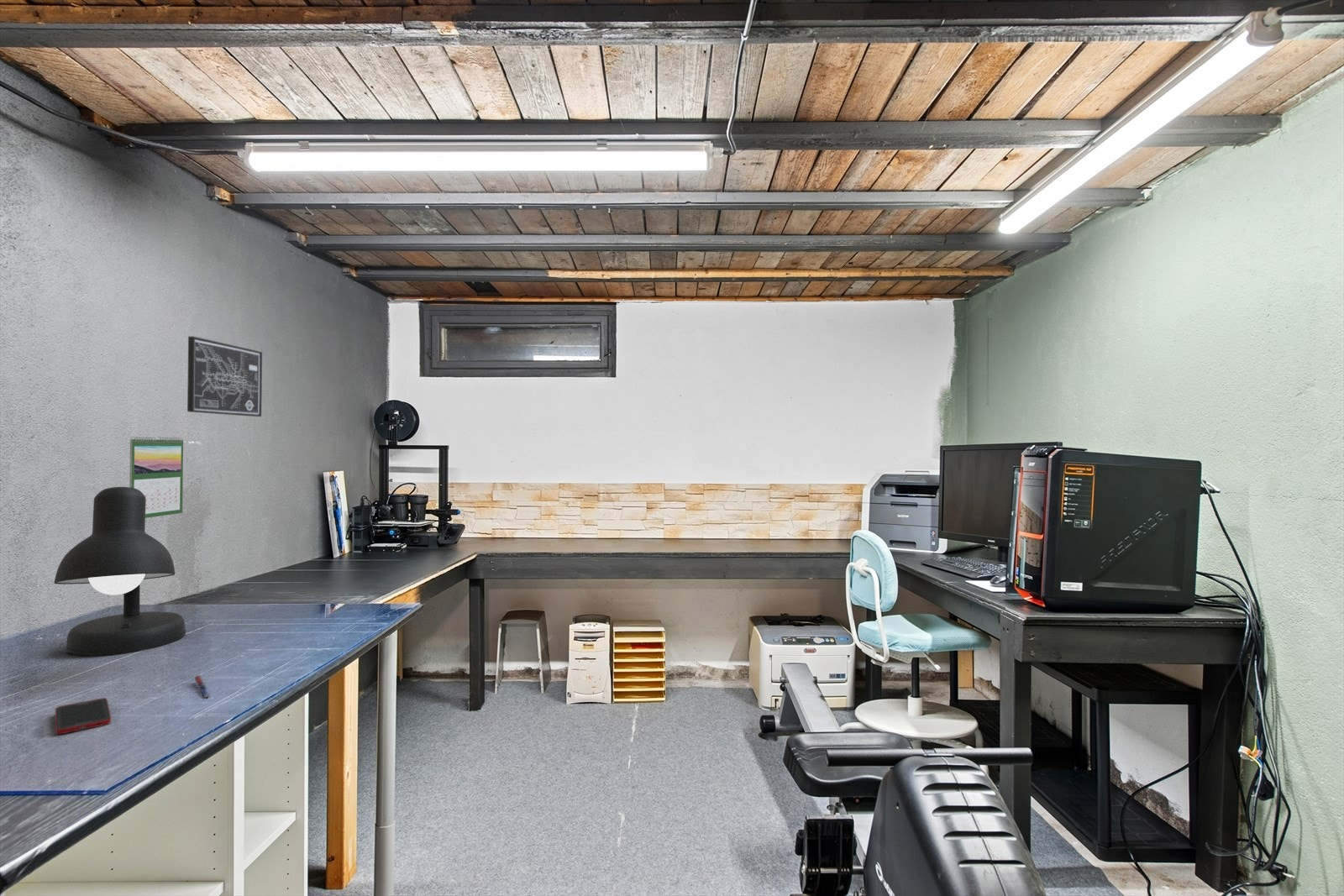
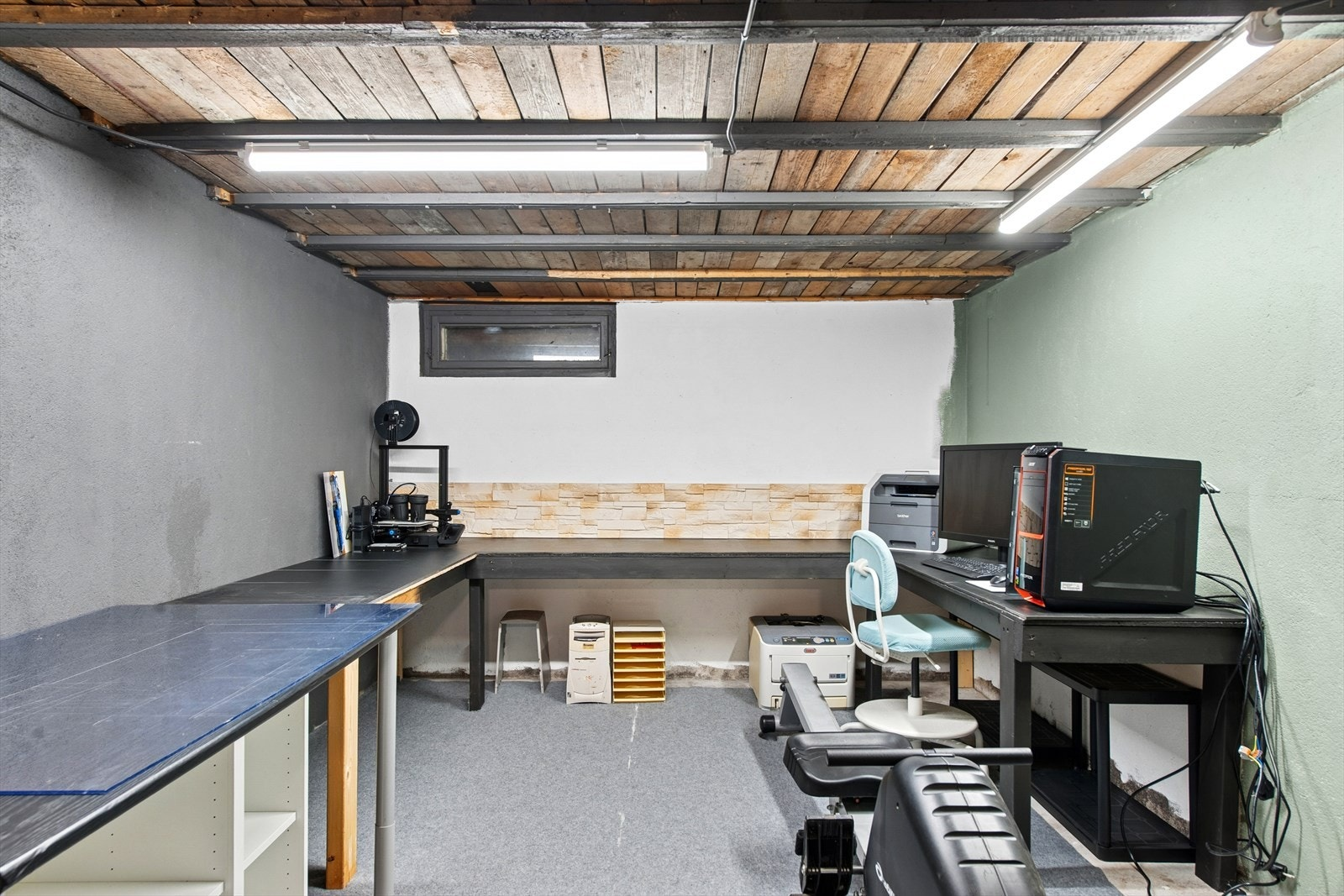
- cell phone [55,697,112,736]
- pen [193,674,212,700]
- wall art [186,336,263,417]
- calendar [129,435,184,519]
- desk lamp [54,486,186,656]
